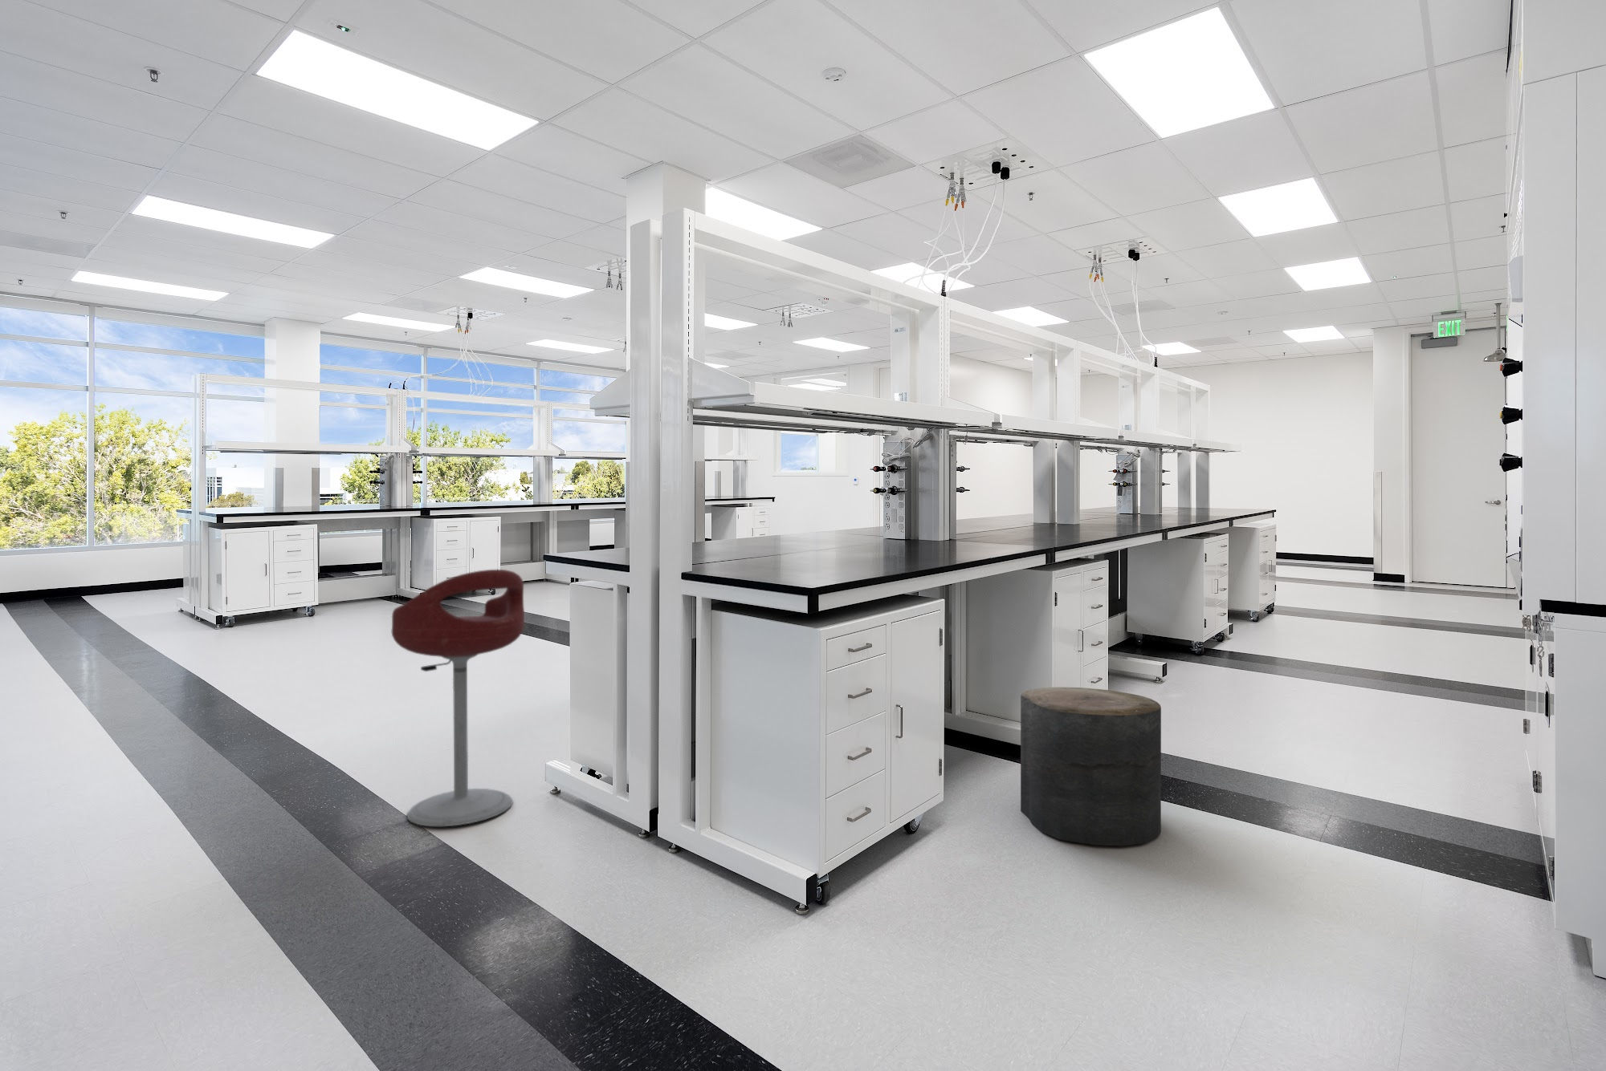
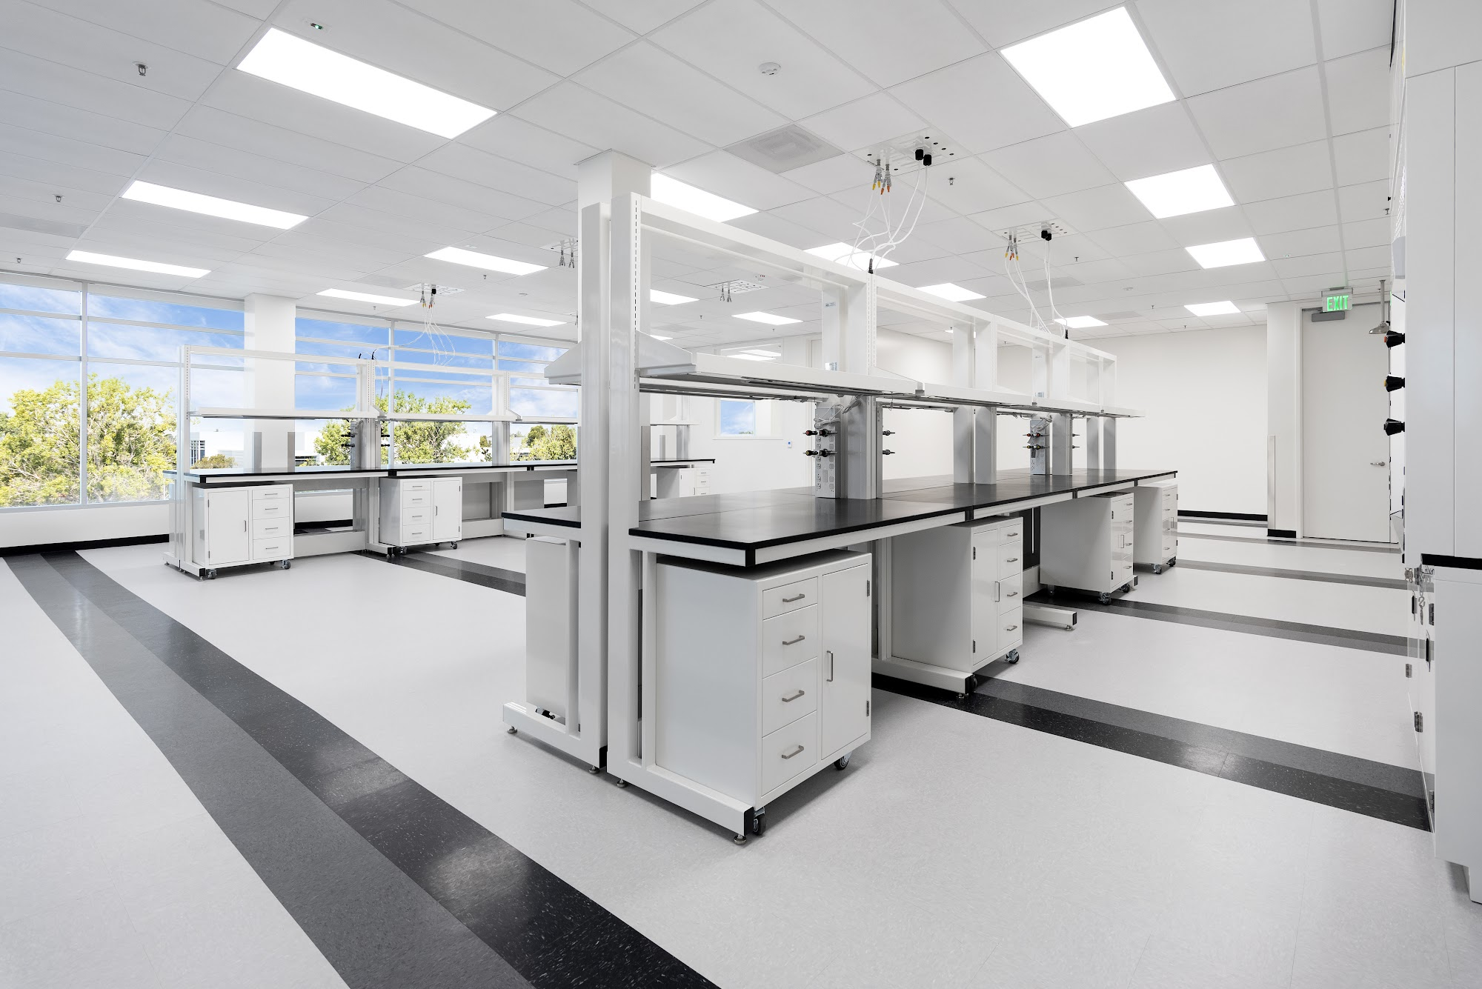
- bar stool [391,569,525,827]
- stool [1020,686,1162,846]
